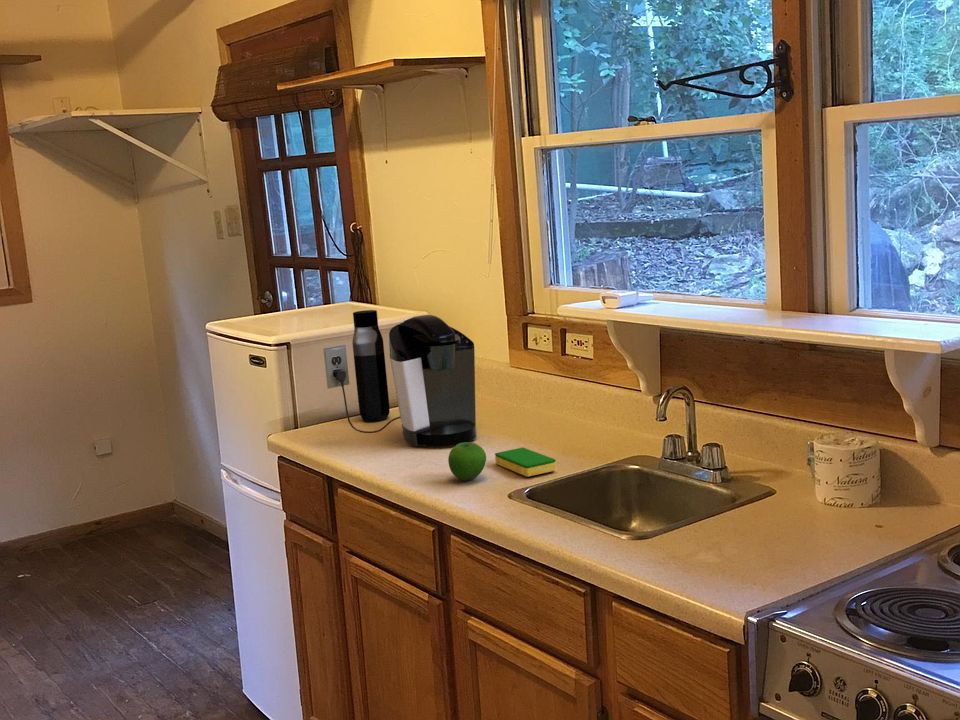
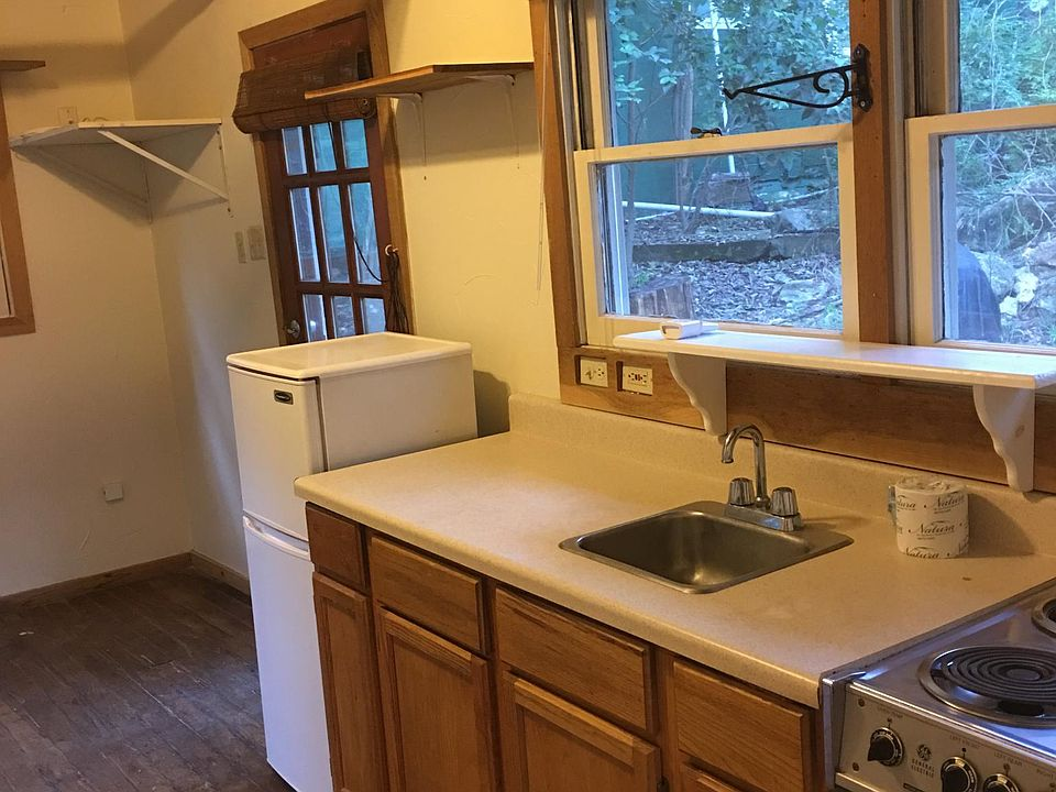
- water bottle [351,309,391,422]
- coffee maker [322,314,478,448]
- dish sponge [494,446,557,478]
- apple [447,441,487,482]
